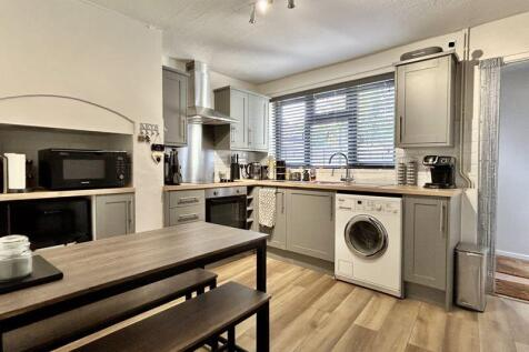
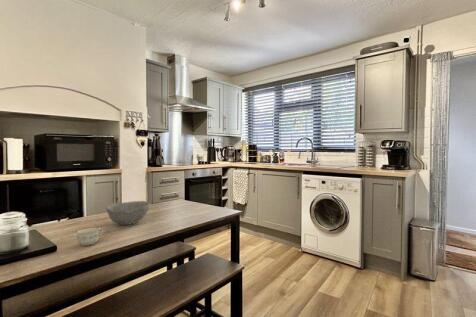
+ cup [76,227,104,247]
+ bowl [105,200,151,226]
